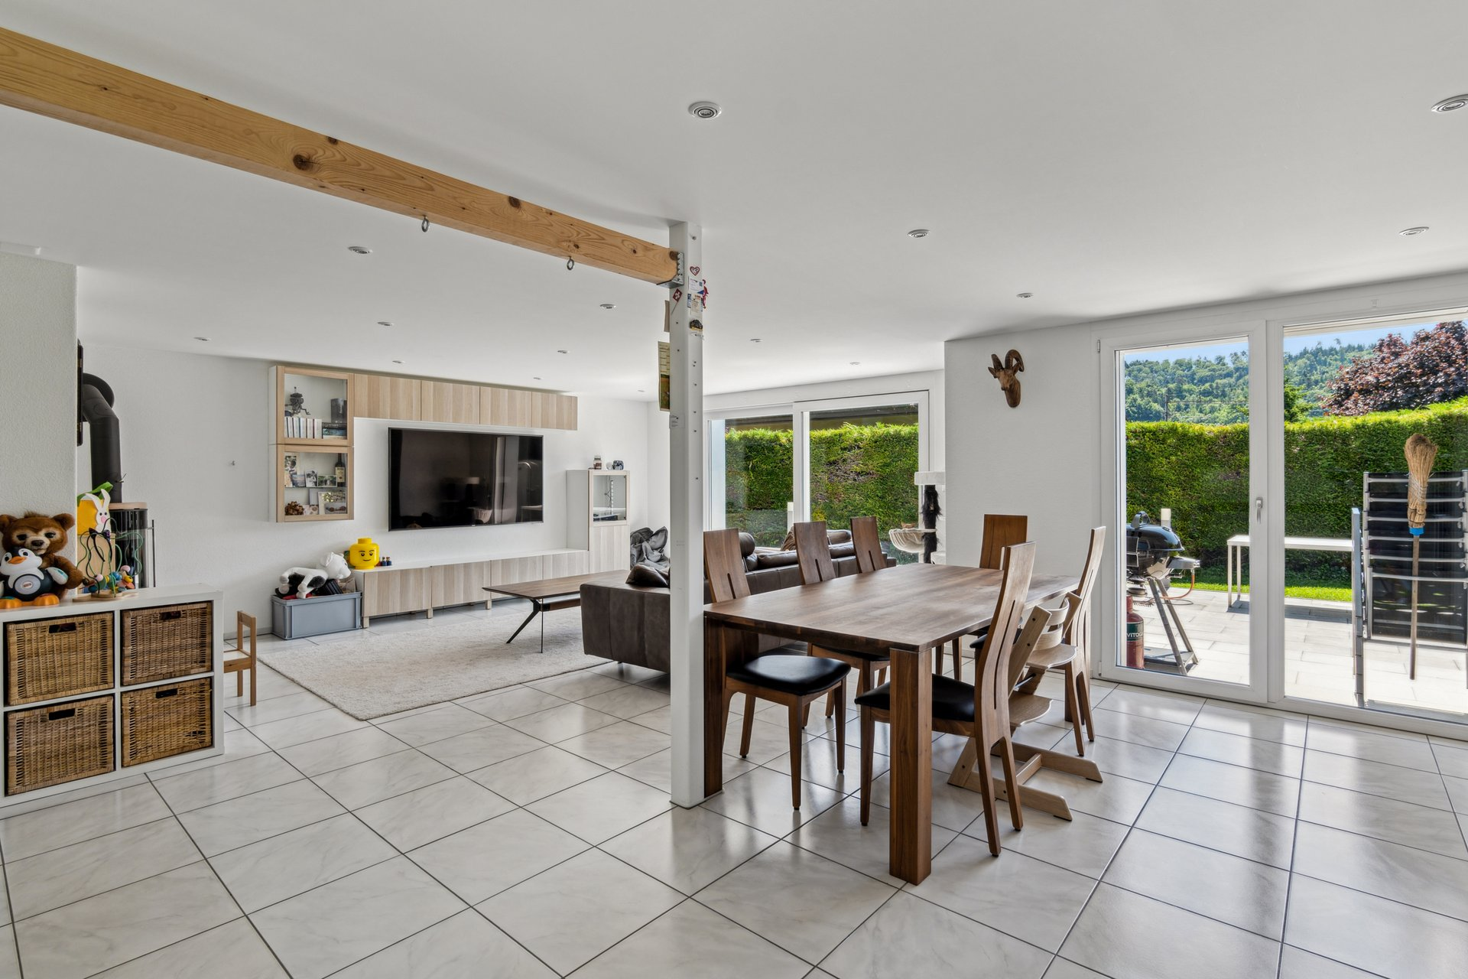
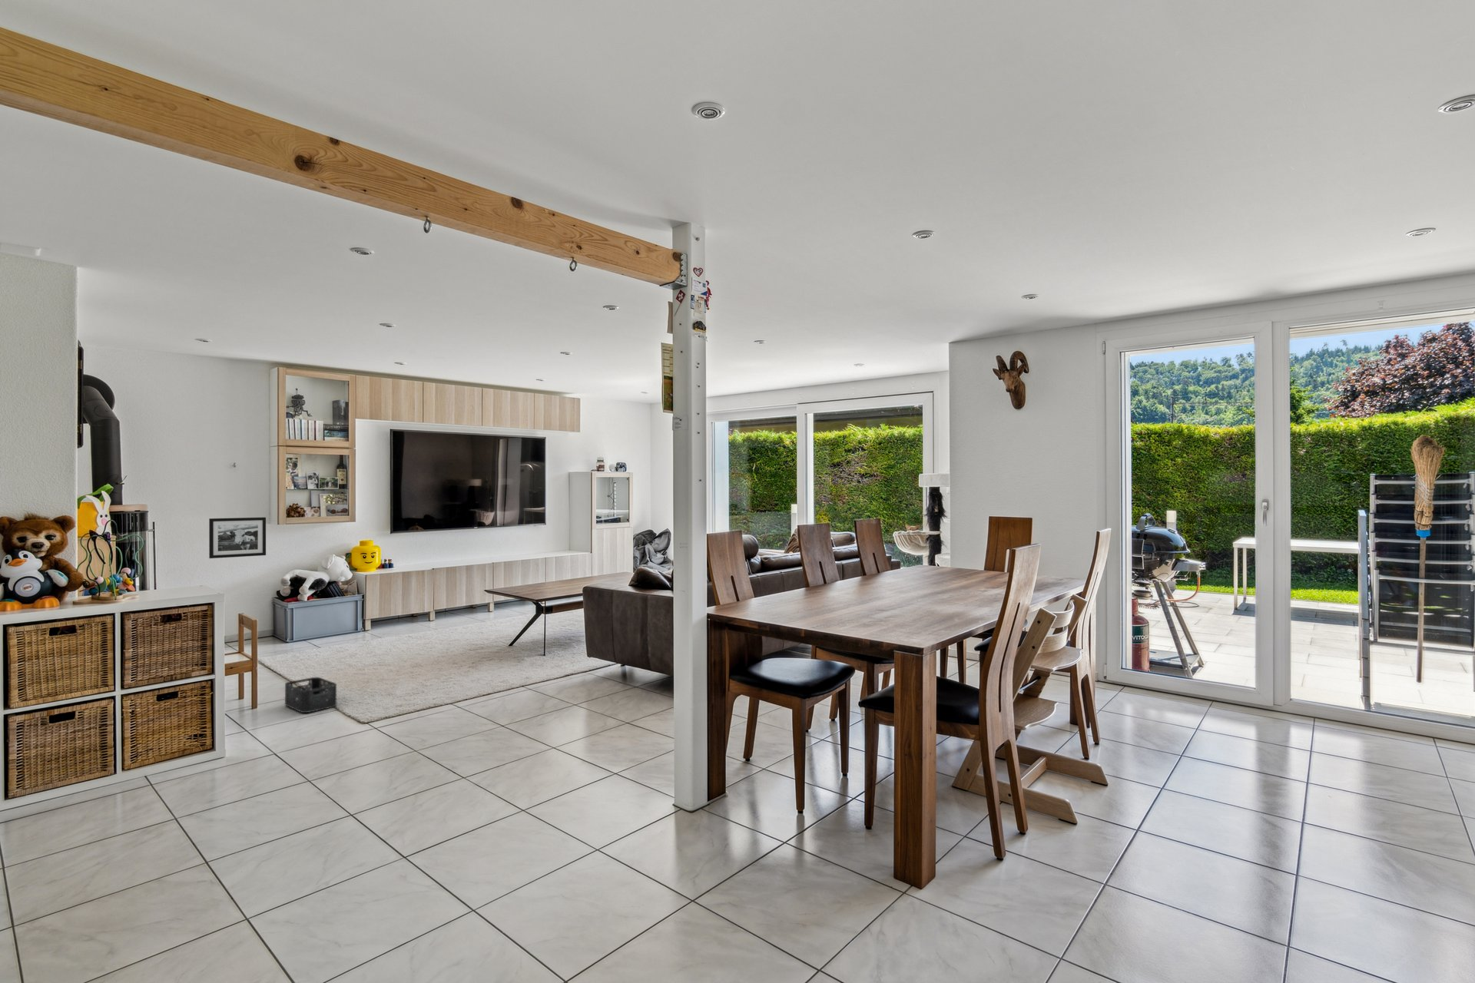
+ picture frame [209,517,267,560]
+ storage bin [284,677,337,713]
